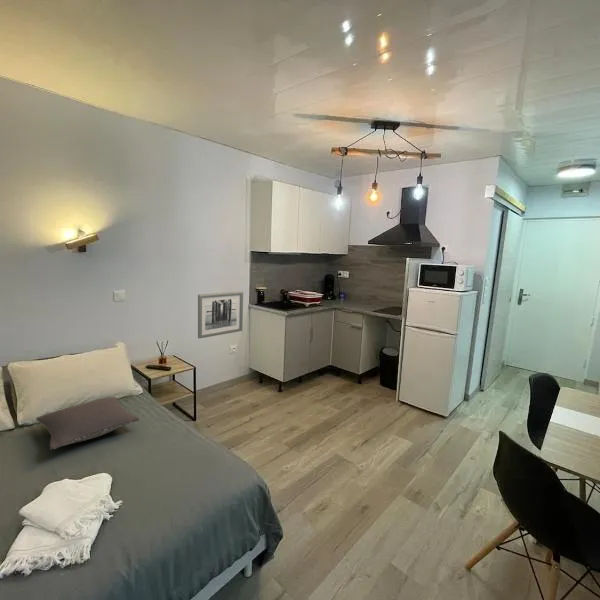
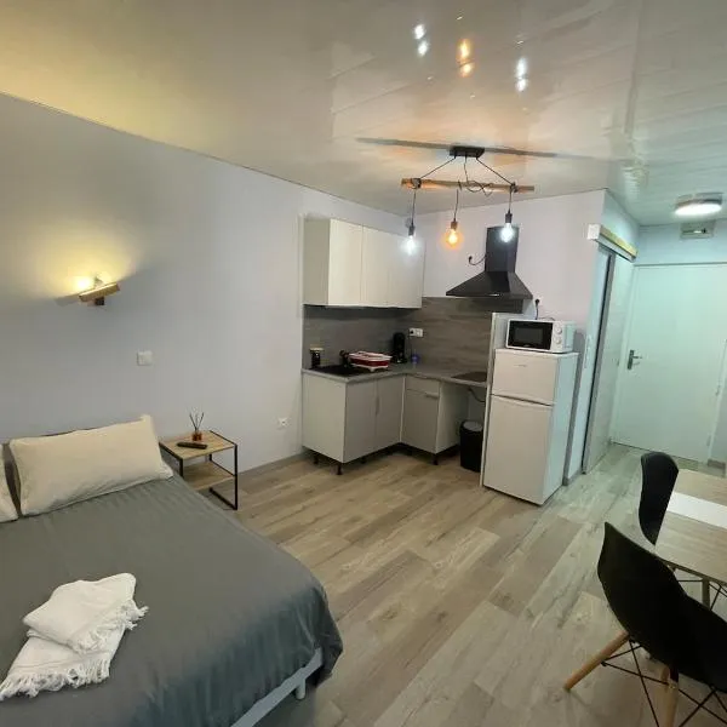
- pillow [35,396,140,450]
- wall art [197,291,244,339]
